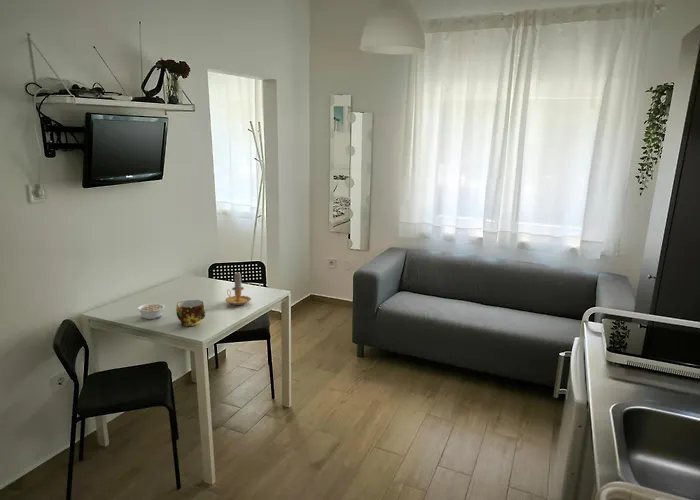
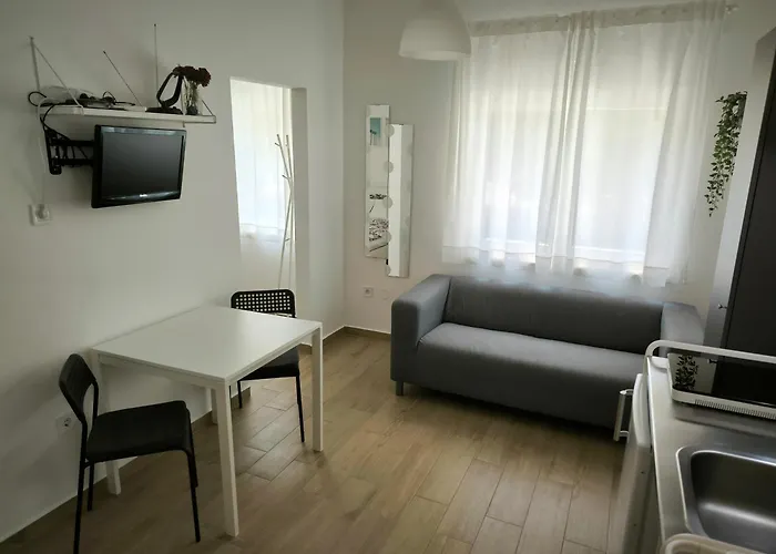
- candle [224,272,252,306]
- legume [136,302,166,320]
- cup [175,299,206,327]
